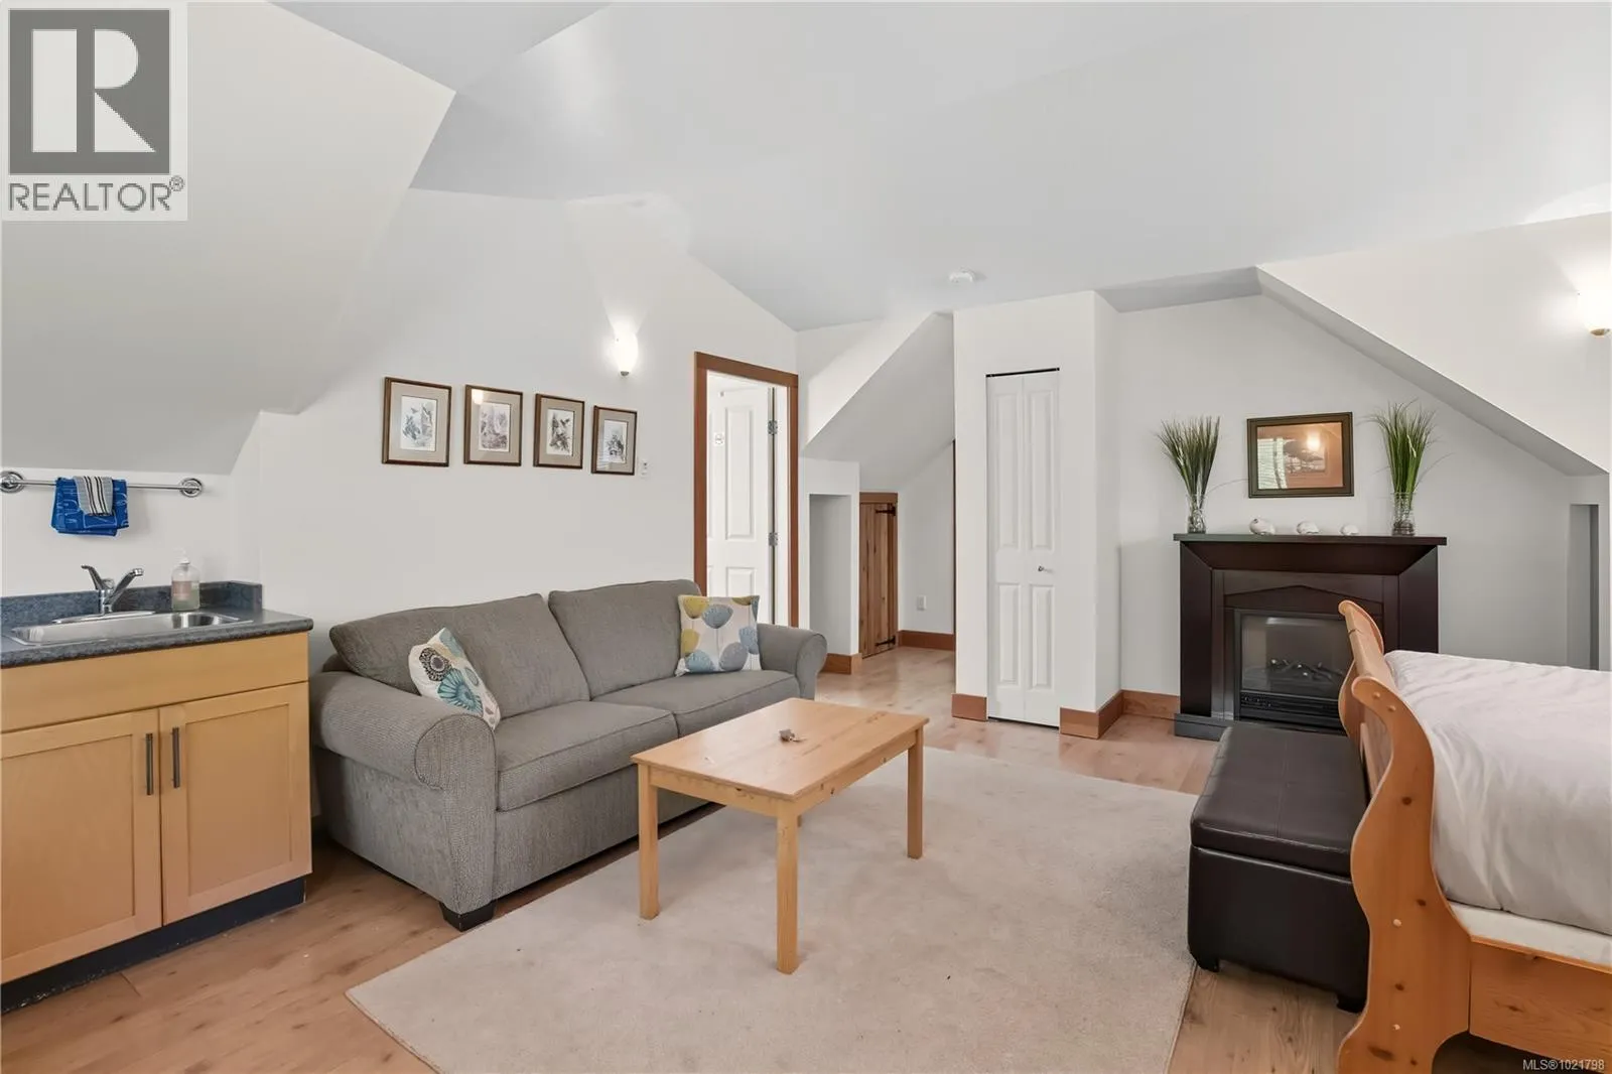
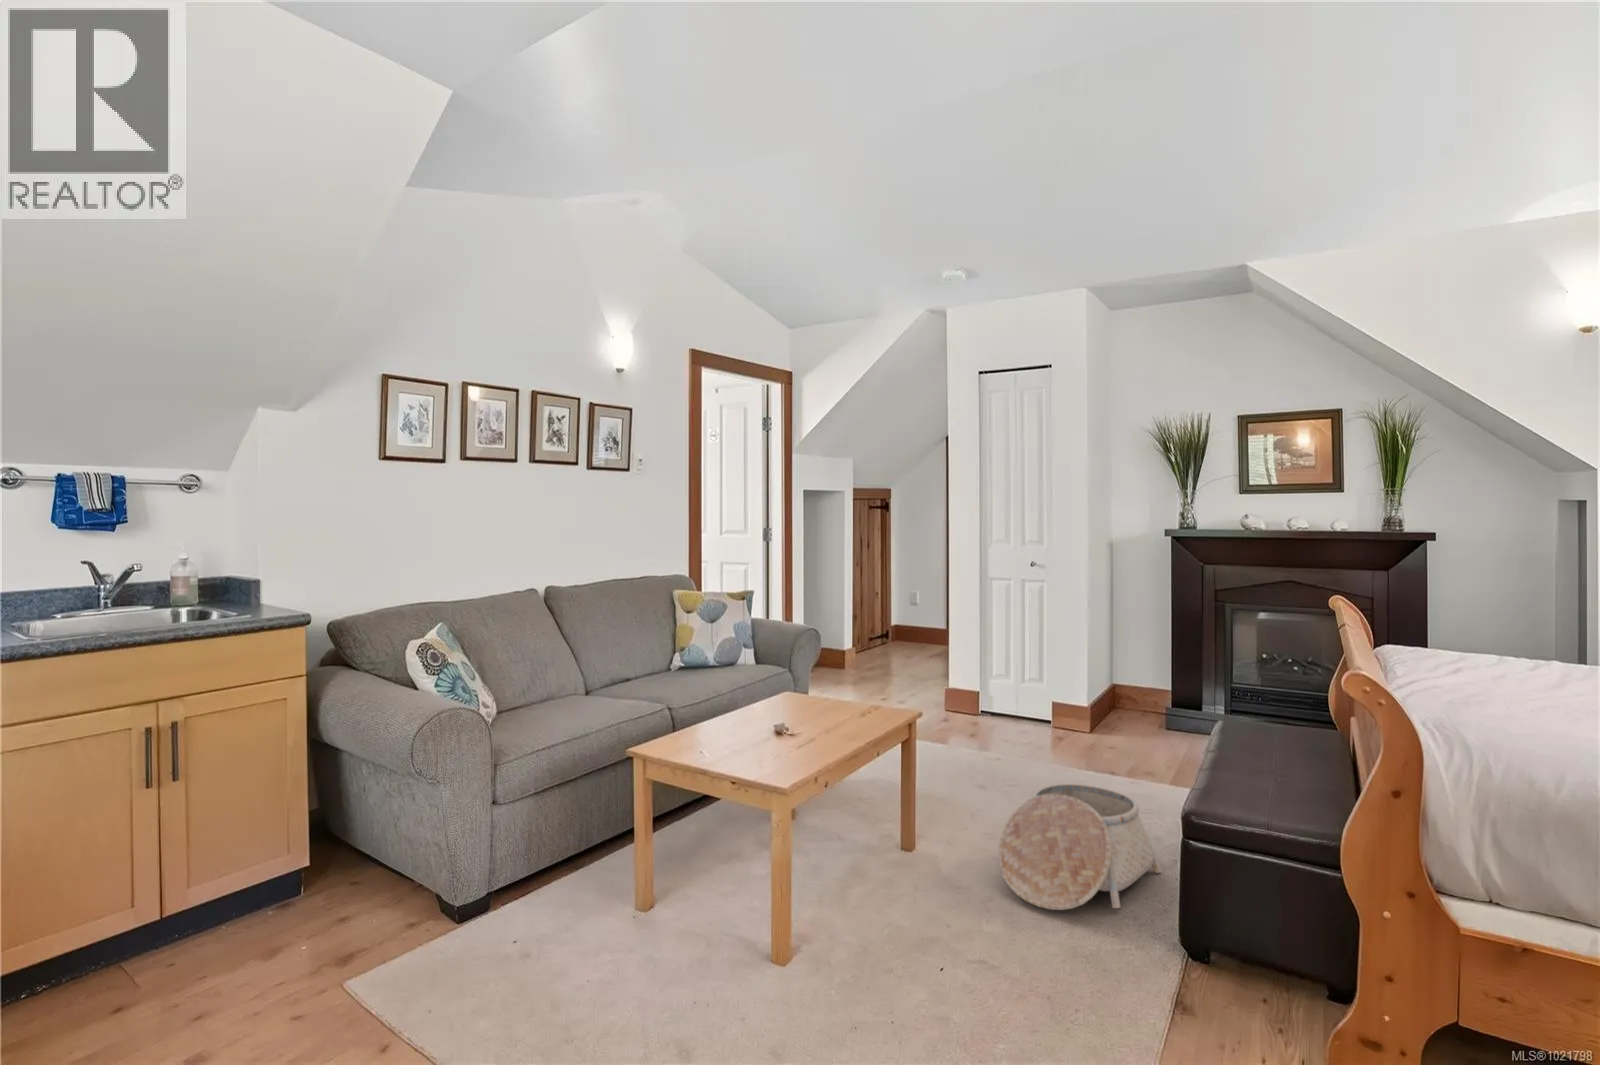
+ basket [998,783,1163,912]
